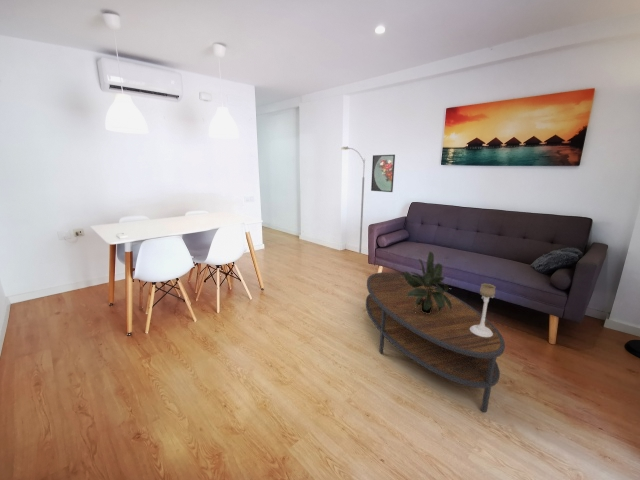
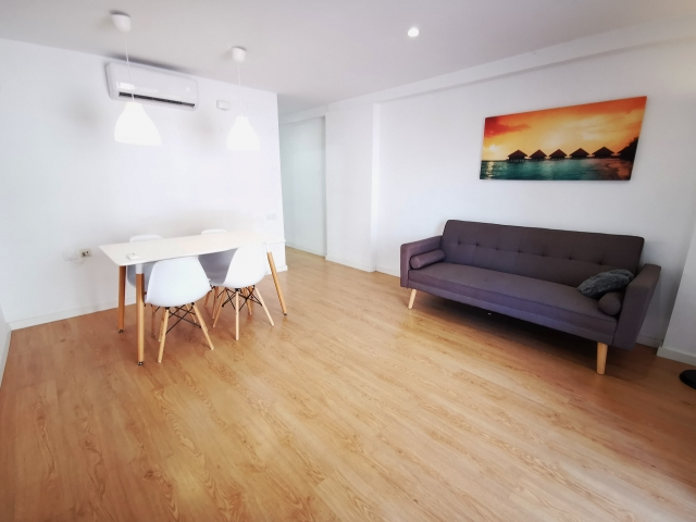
- potted plant [403,251,452,314]
- coffee table [365,271,506,413]
- candle holder [470,282,497,337]
- street lamp [340,146,366,254]
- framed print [370,154,396,193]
